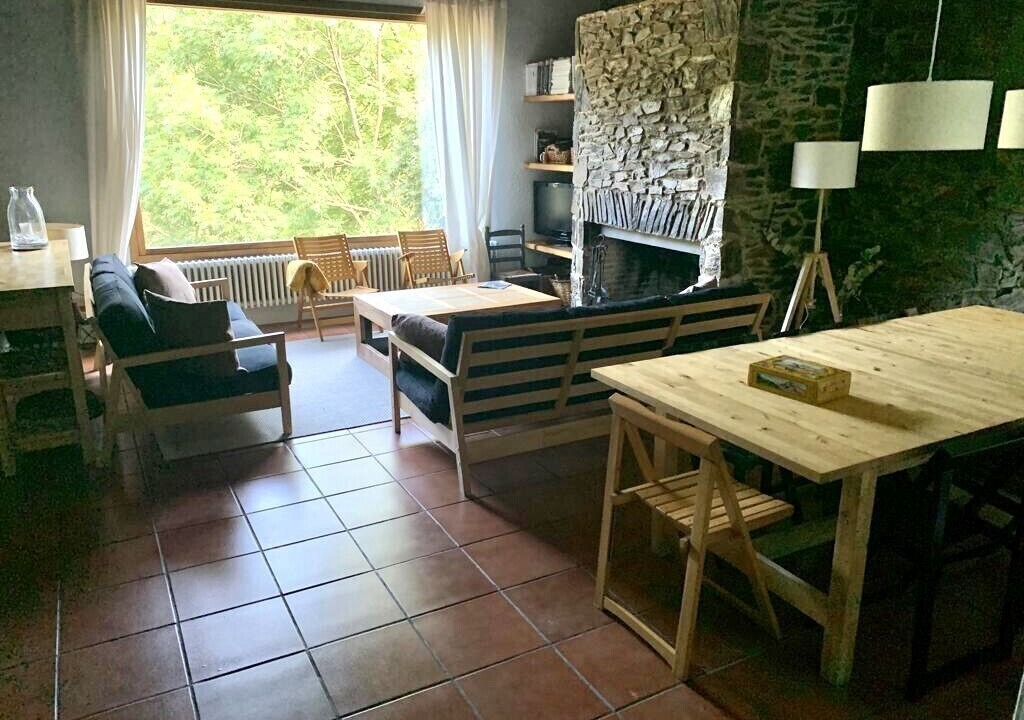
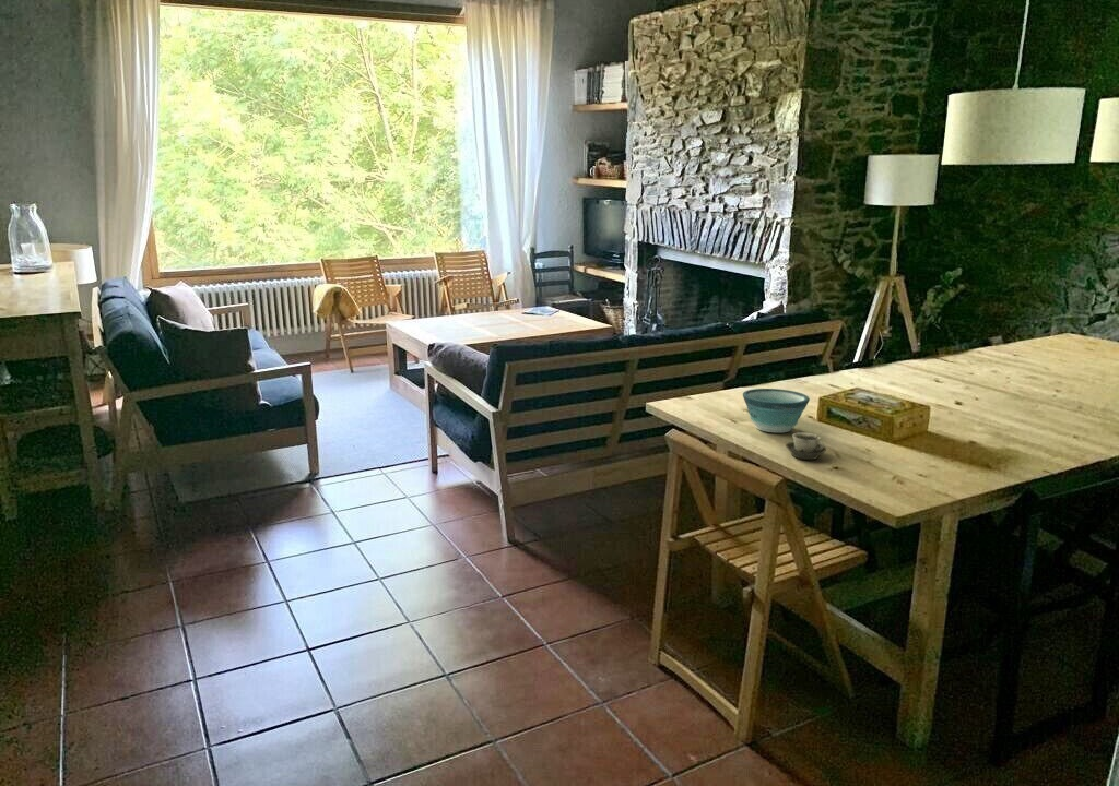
+ bowl [742,388,811,433]
+ cup [785,431,827,461]
